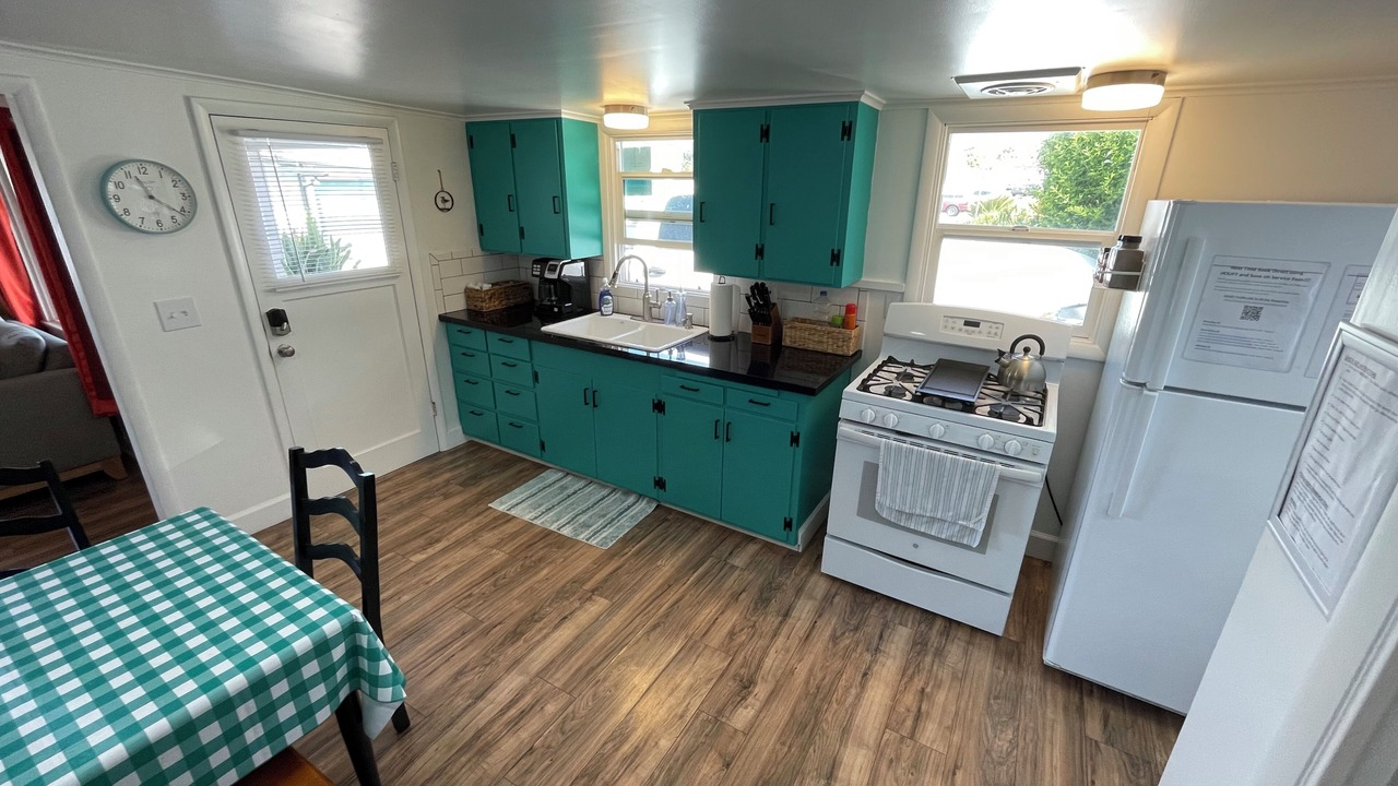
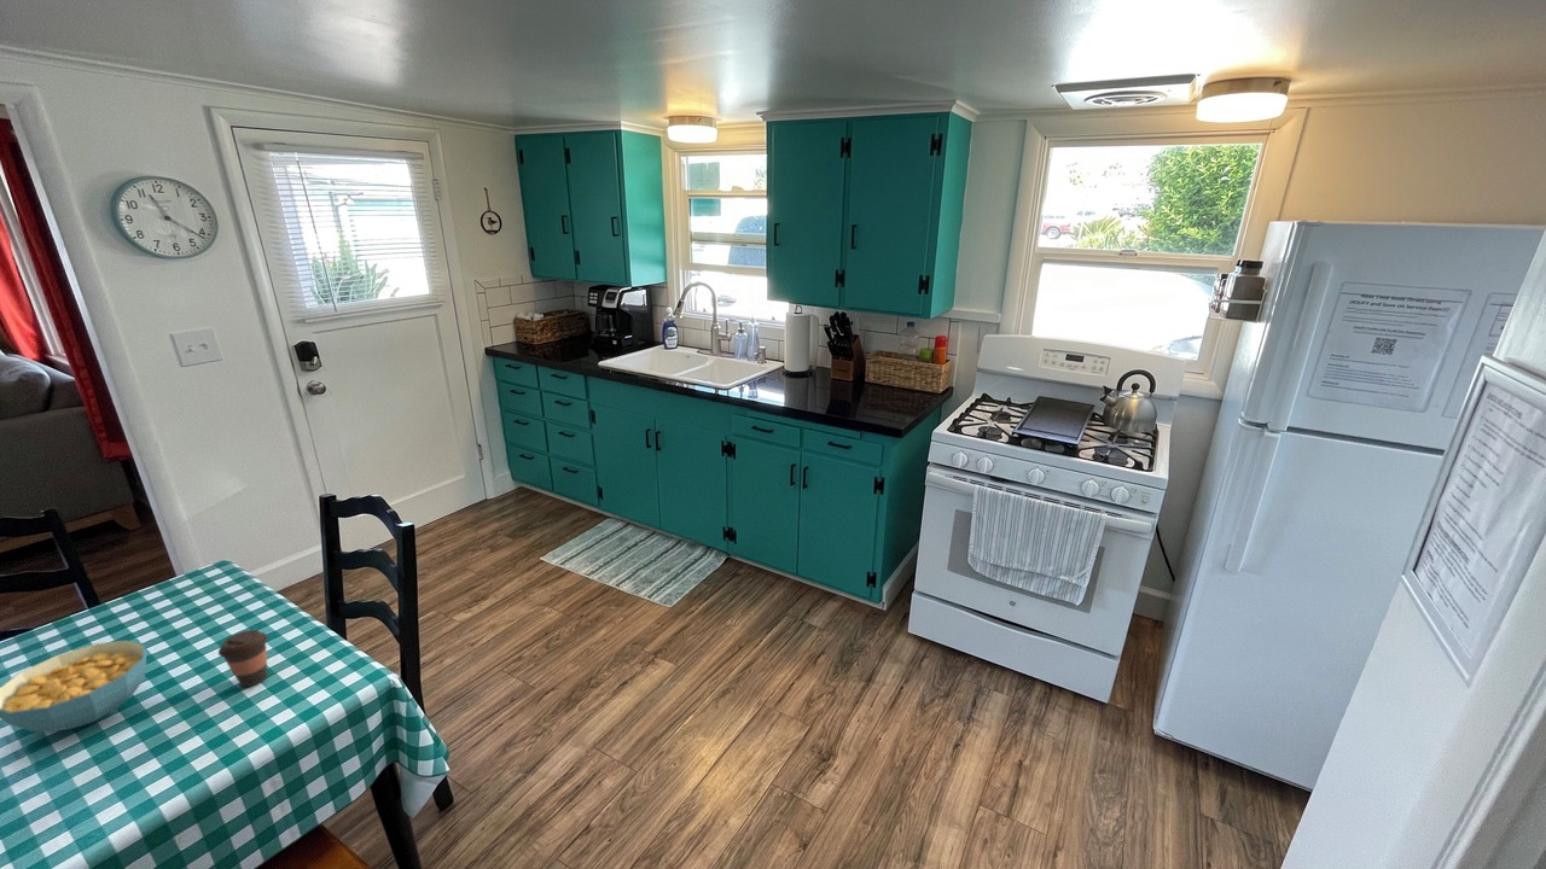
+ cereal bowl [0,638,147,734]
+ coffee cup [217,629,269,688]
